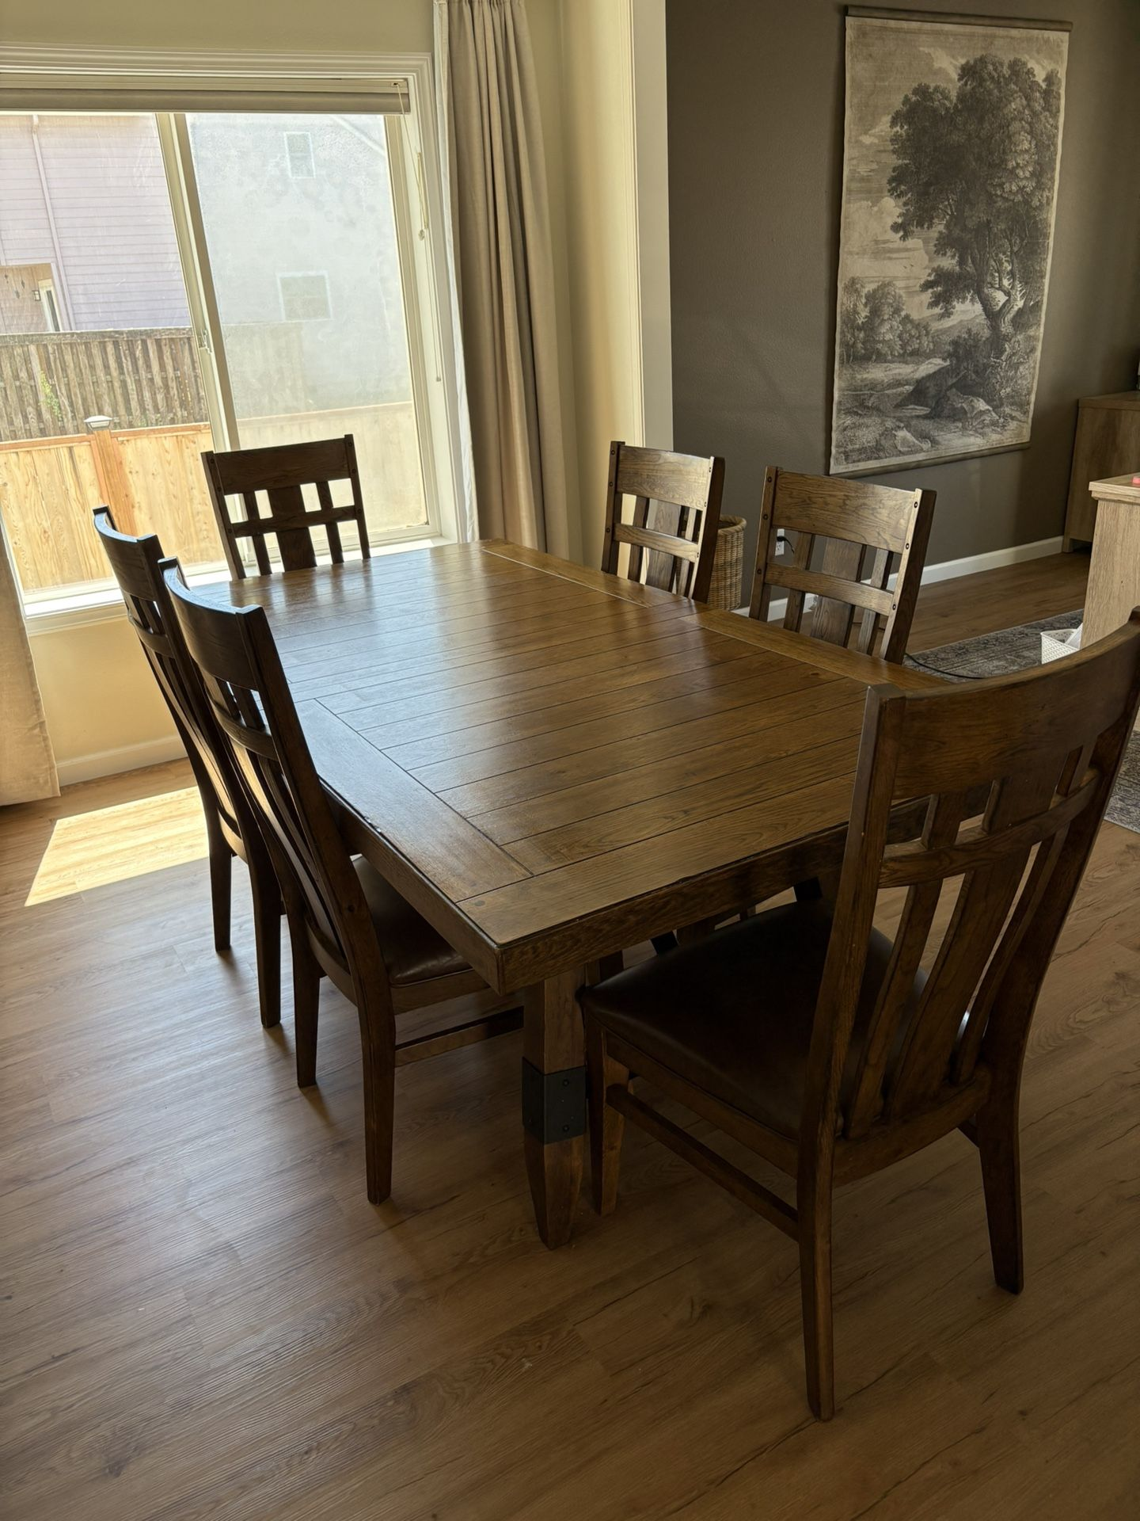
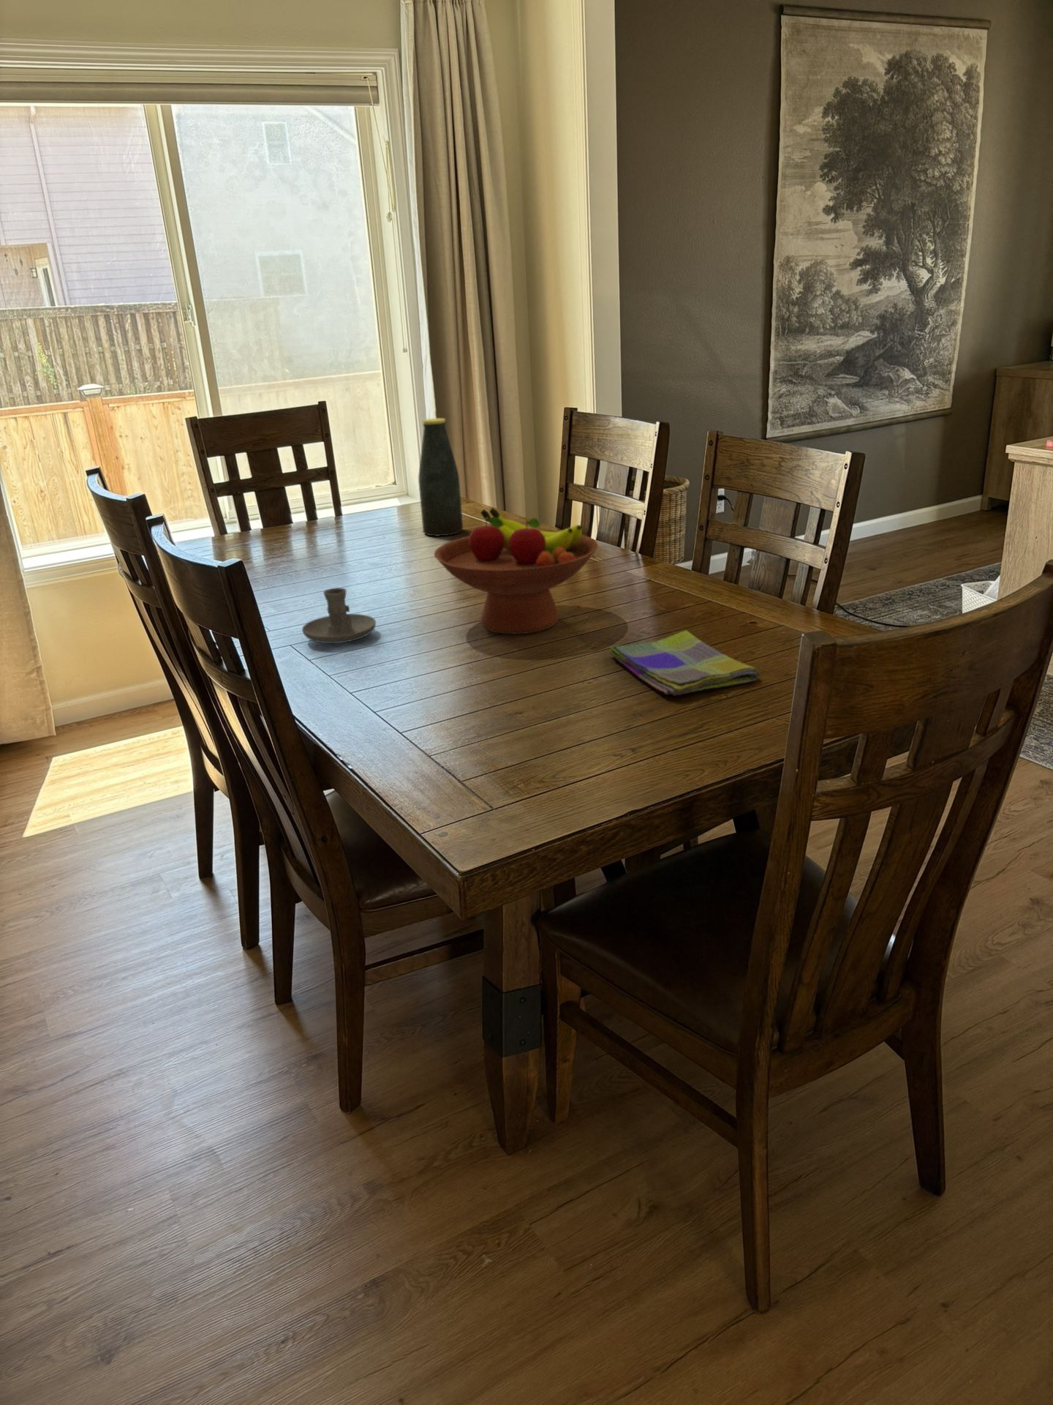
+ bottle [417,418,463,538]
+ dish towel [608,631,761,697]
+ candle holder [301,586,376,644]
+ fruit bowl [432,507,598,635]
